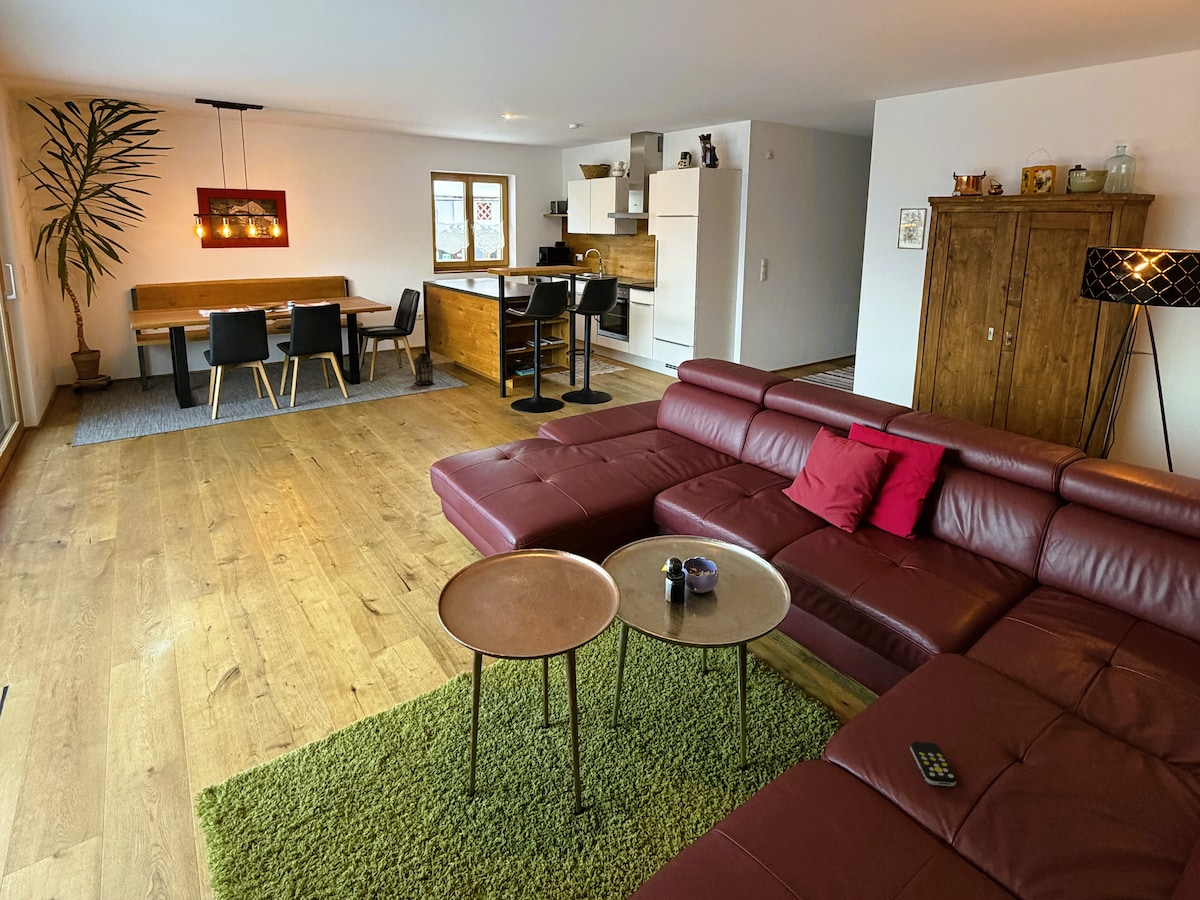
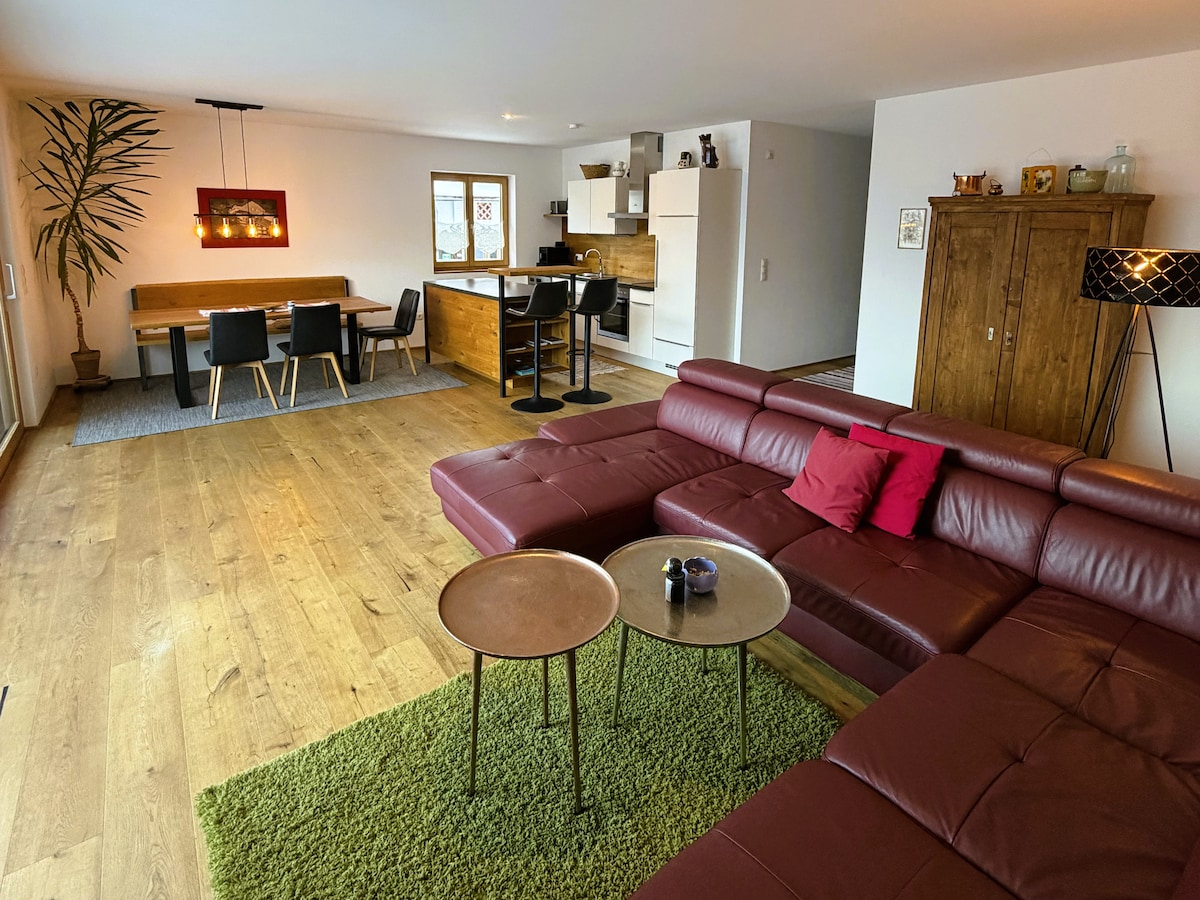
- remote control [909,740,957,787]
- lantern [412,346,436,386]
